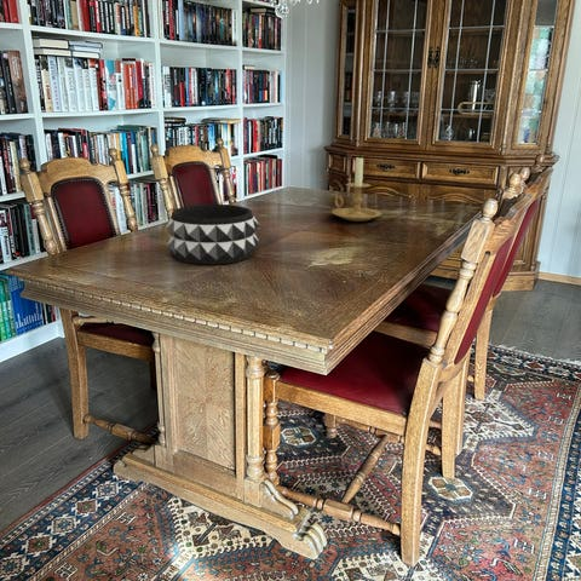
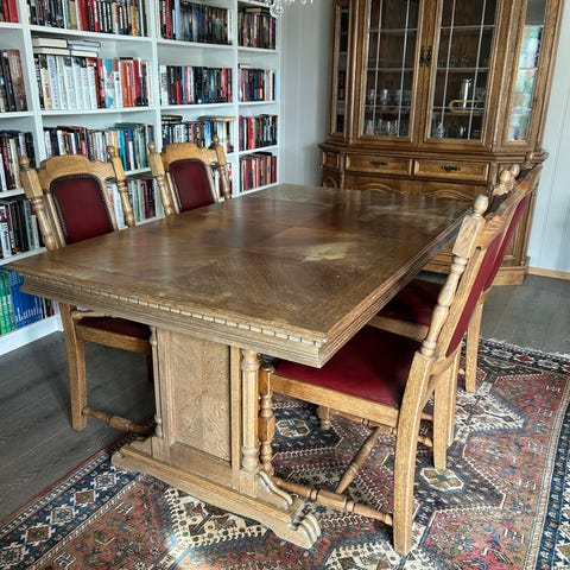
- decorative bowl [165,203,260,266]
- candle holder [330,154,384,223]
